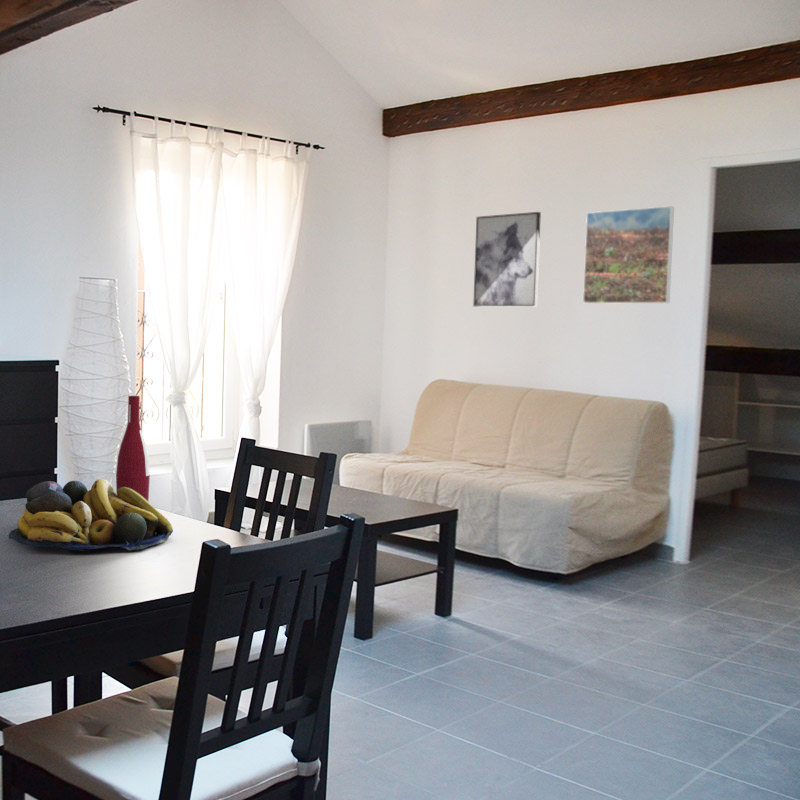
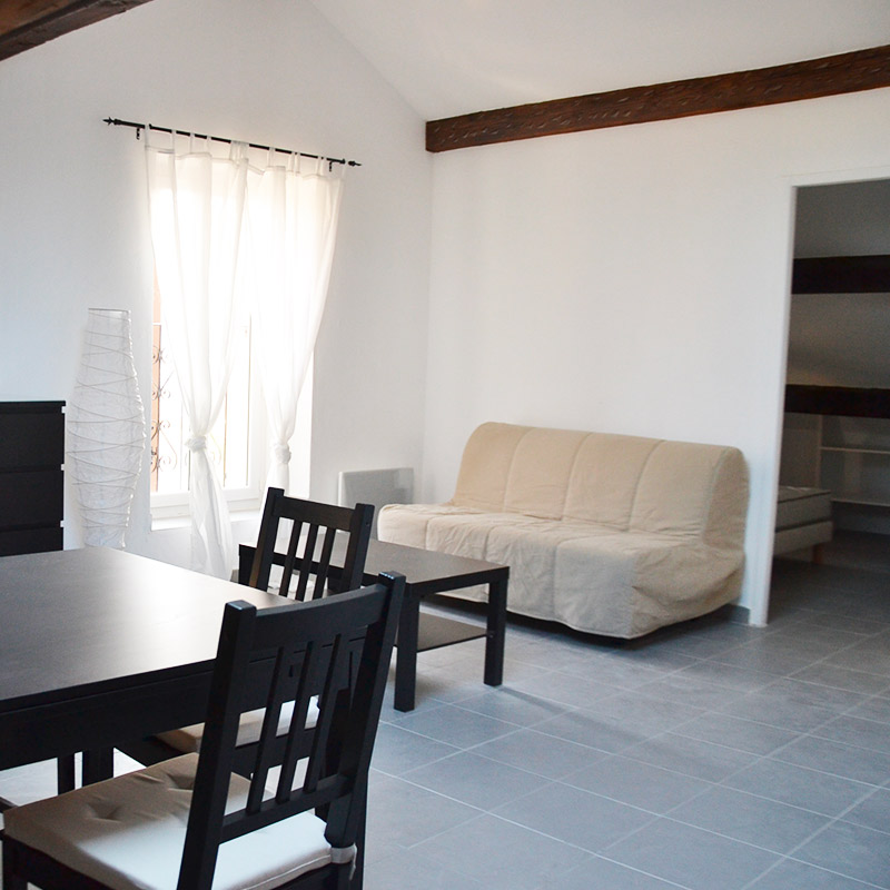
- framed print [582,205,675,305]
- alcohol [115,395,151,502]
- fruit bowl [8,478,174,551]
- wall art [472,211,542,308]
